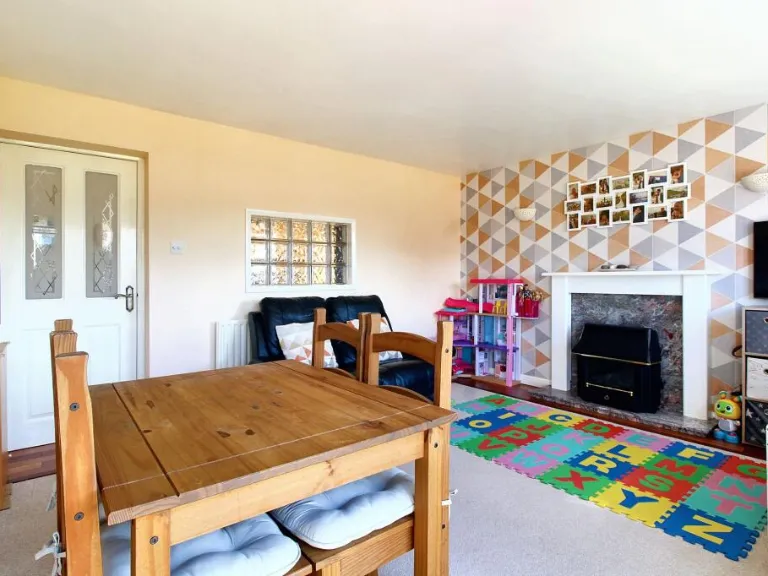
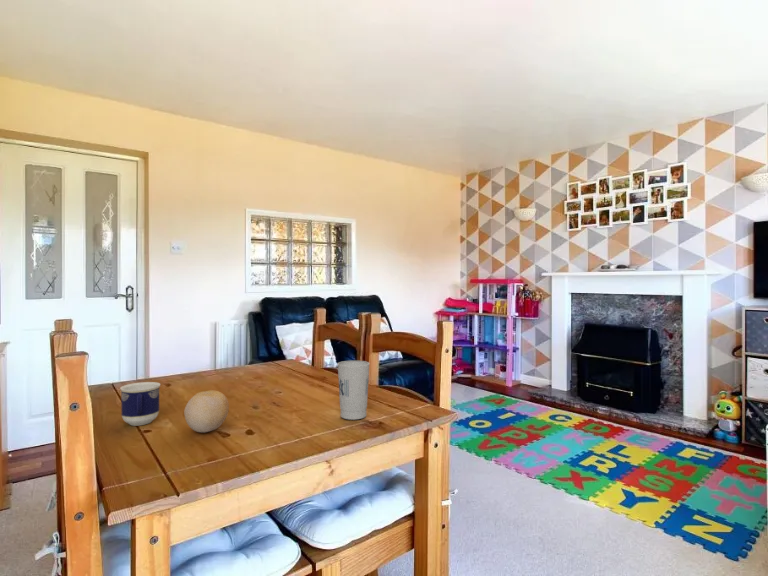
+ fruit [183,389,230,433]
+ cup [119,381,161,426]
+ cup [337,360,371,421]
